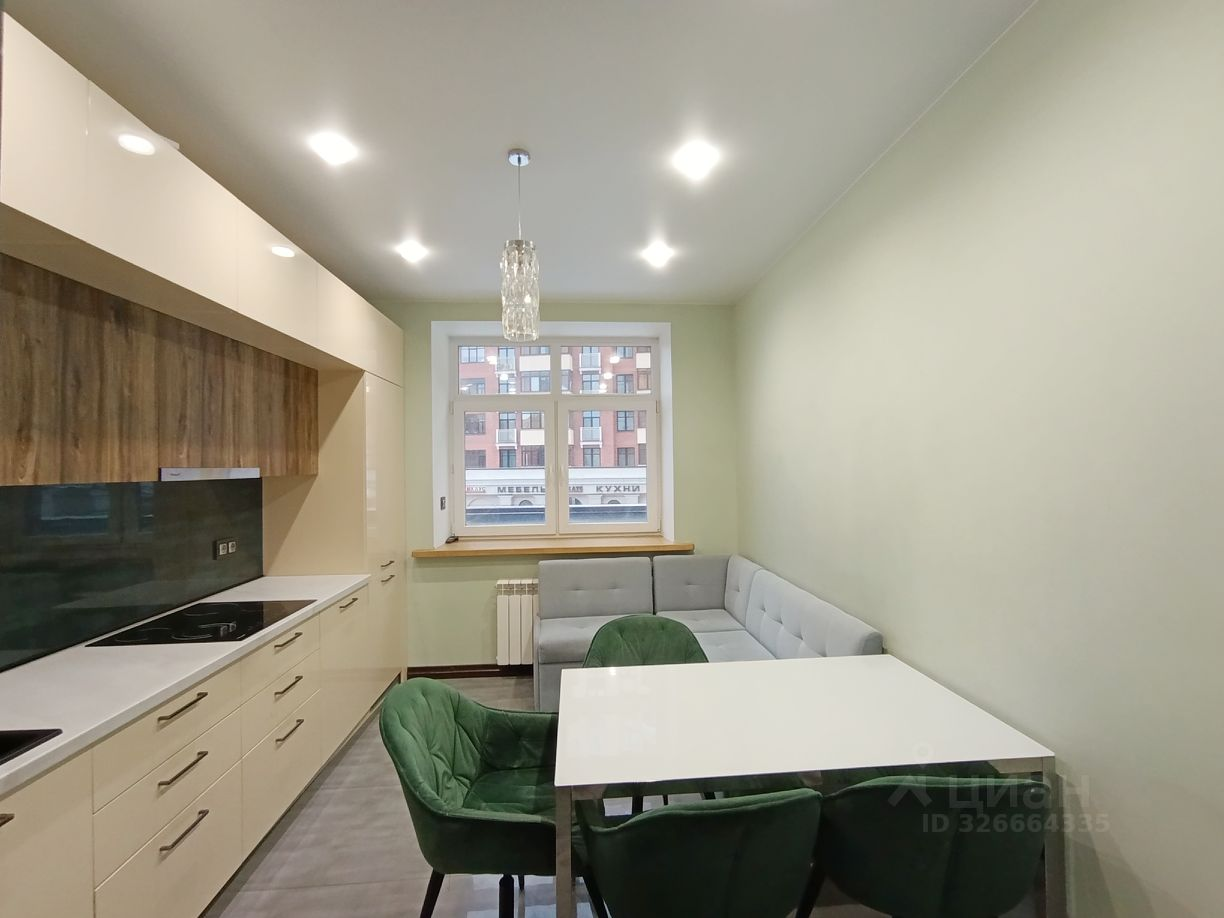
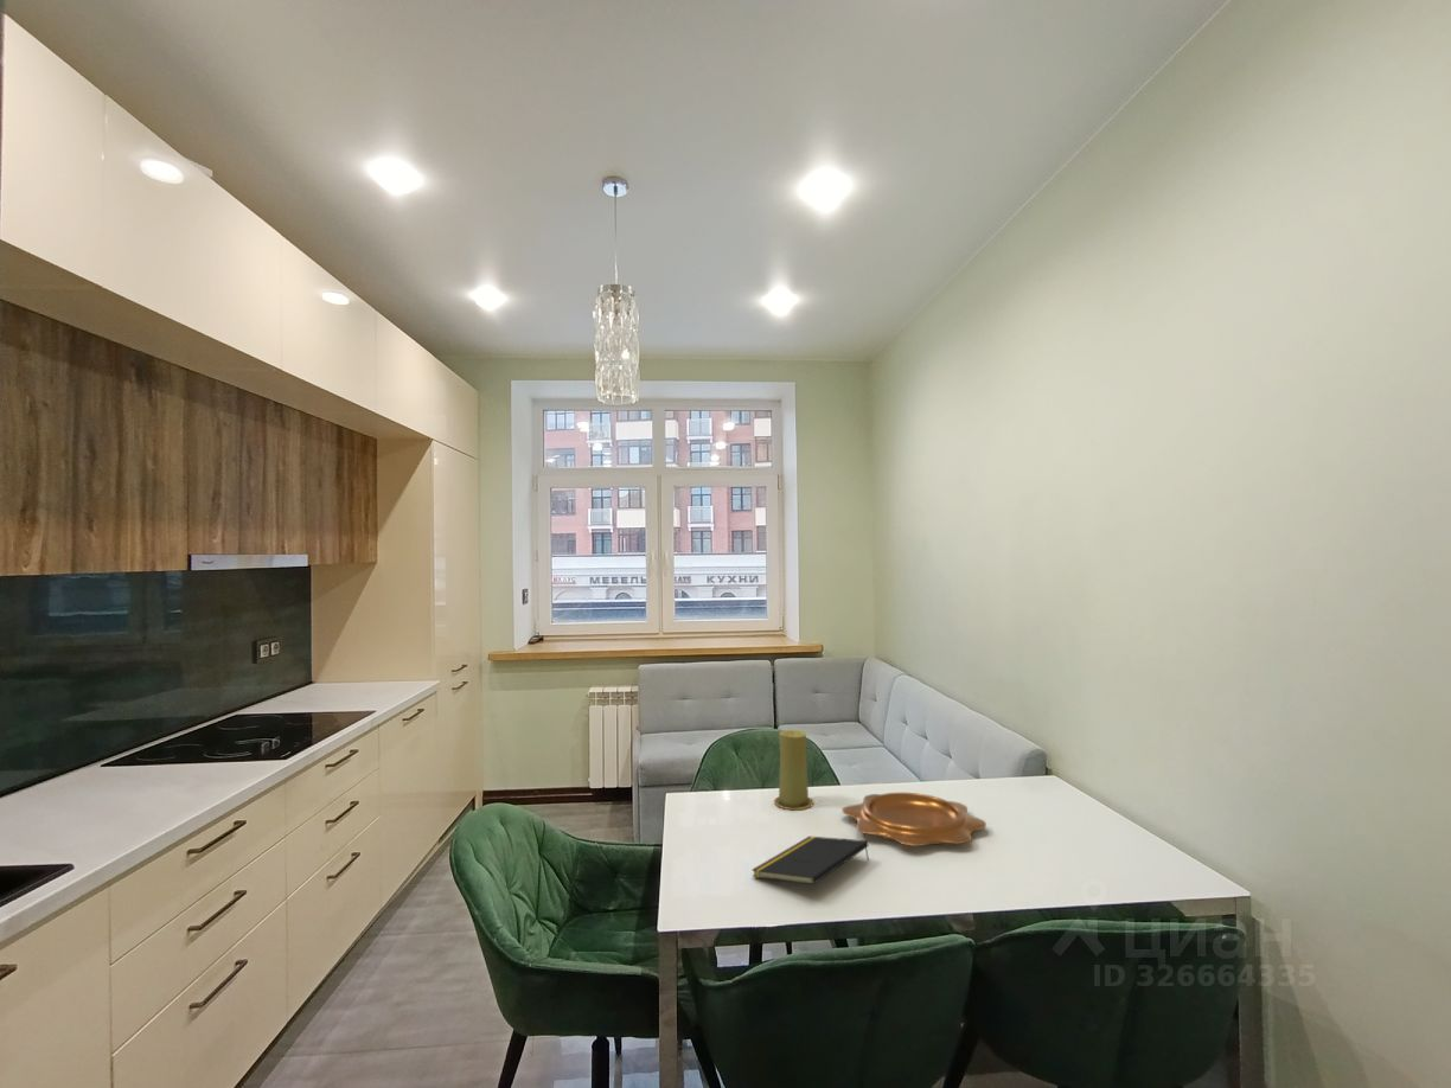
+ decorative bowl [840,792,987,847]
+ candle [773,729,816,811]
+ notepad [750,836,870,885]
